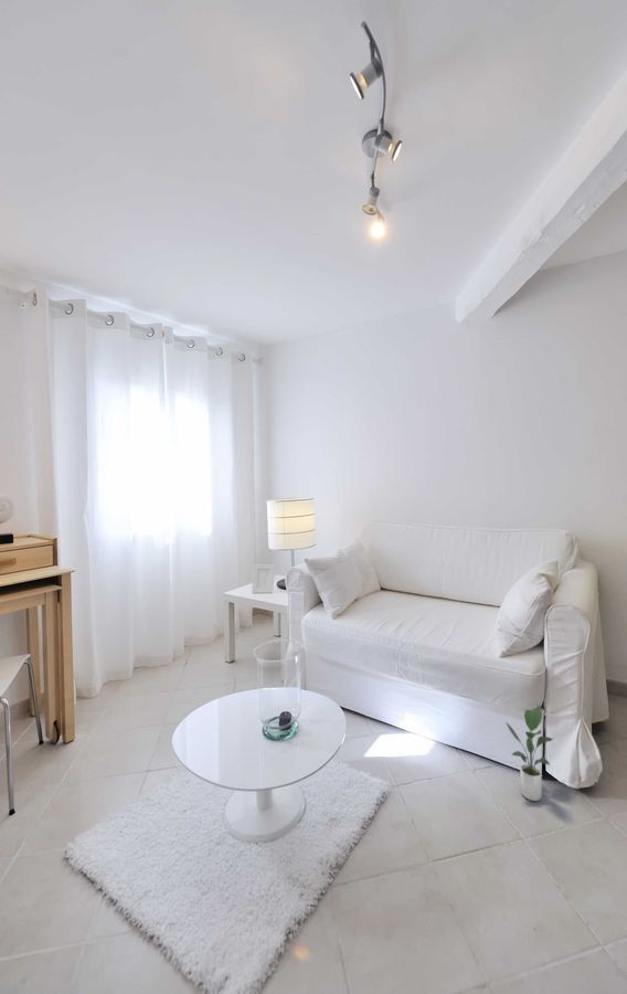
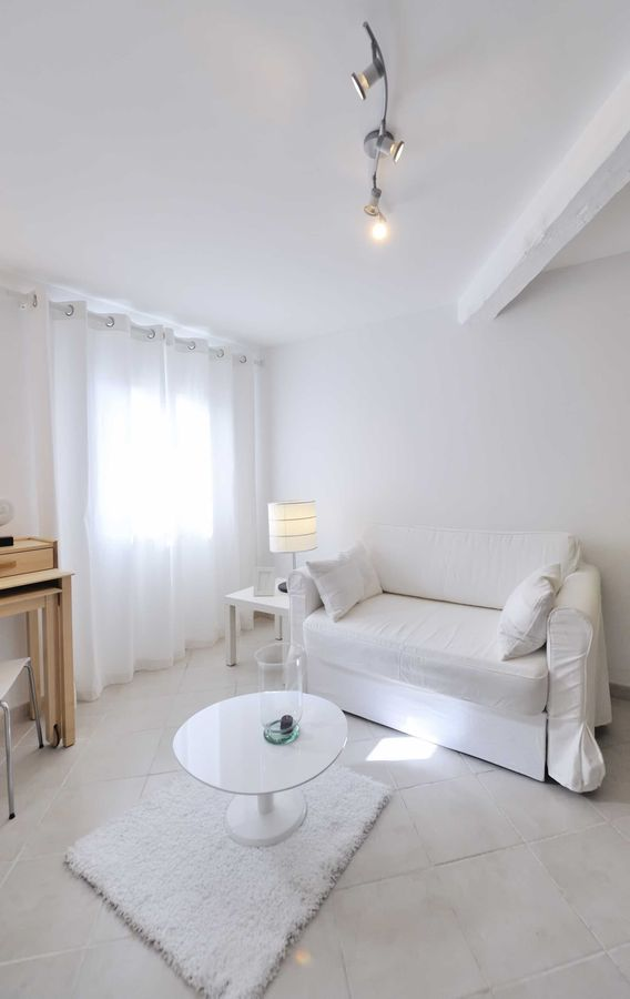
- potted plant [504,704,554,802]
